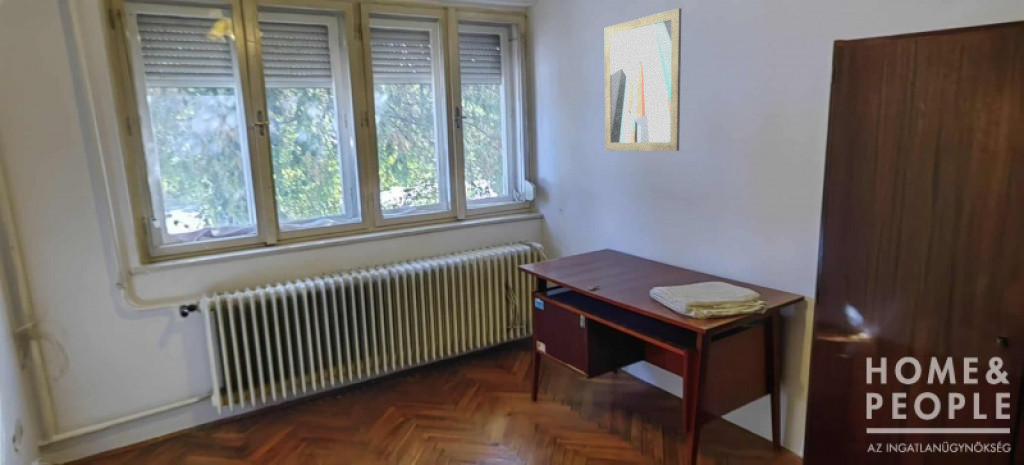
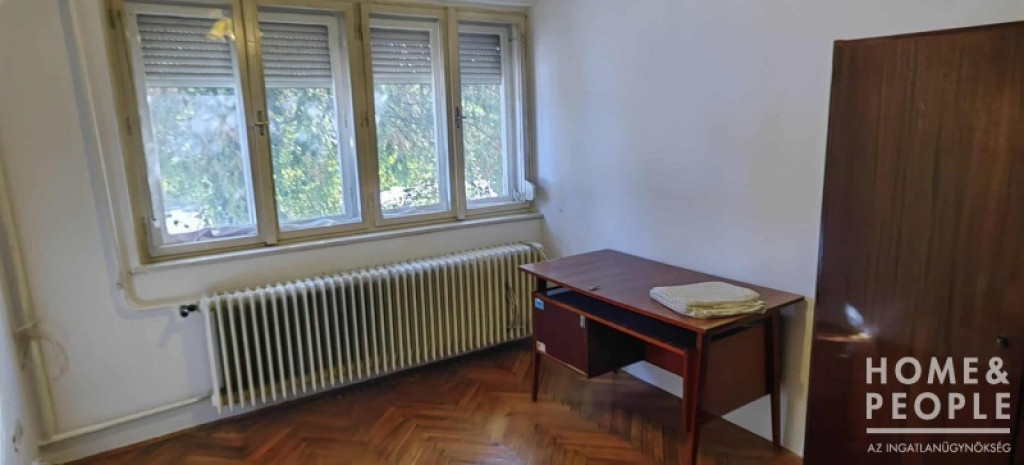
- wall art [604,7,682,152]
